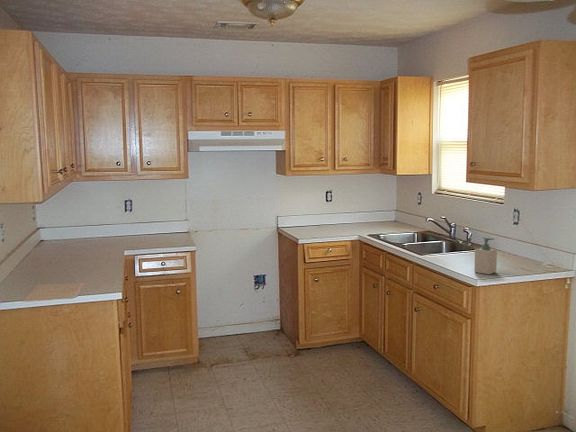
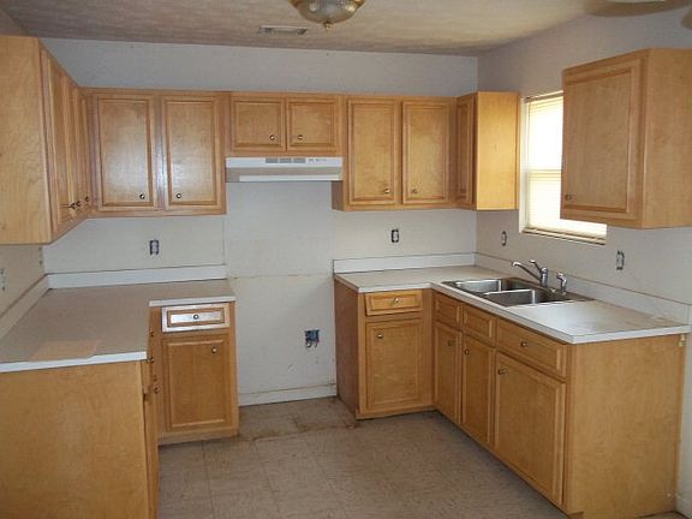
- soap bottle [473,236,498,275]
